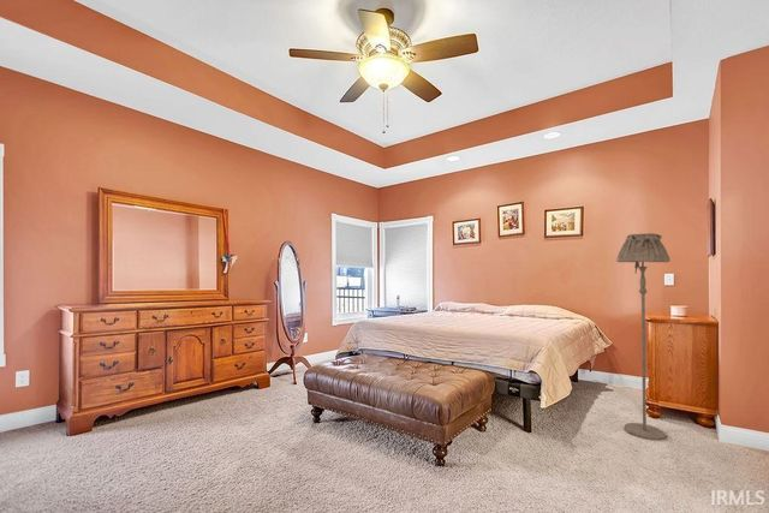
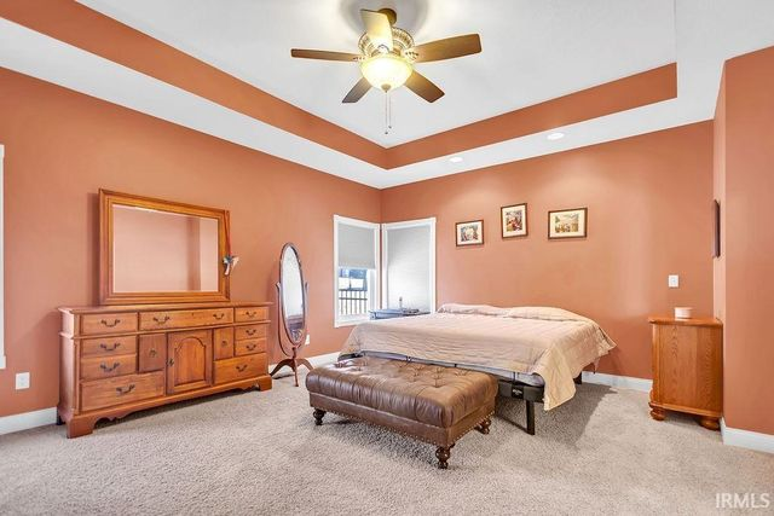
- floor lamp [615,232,672,441]
